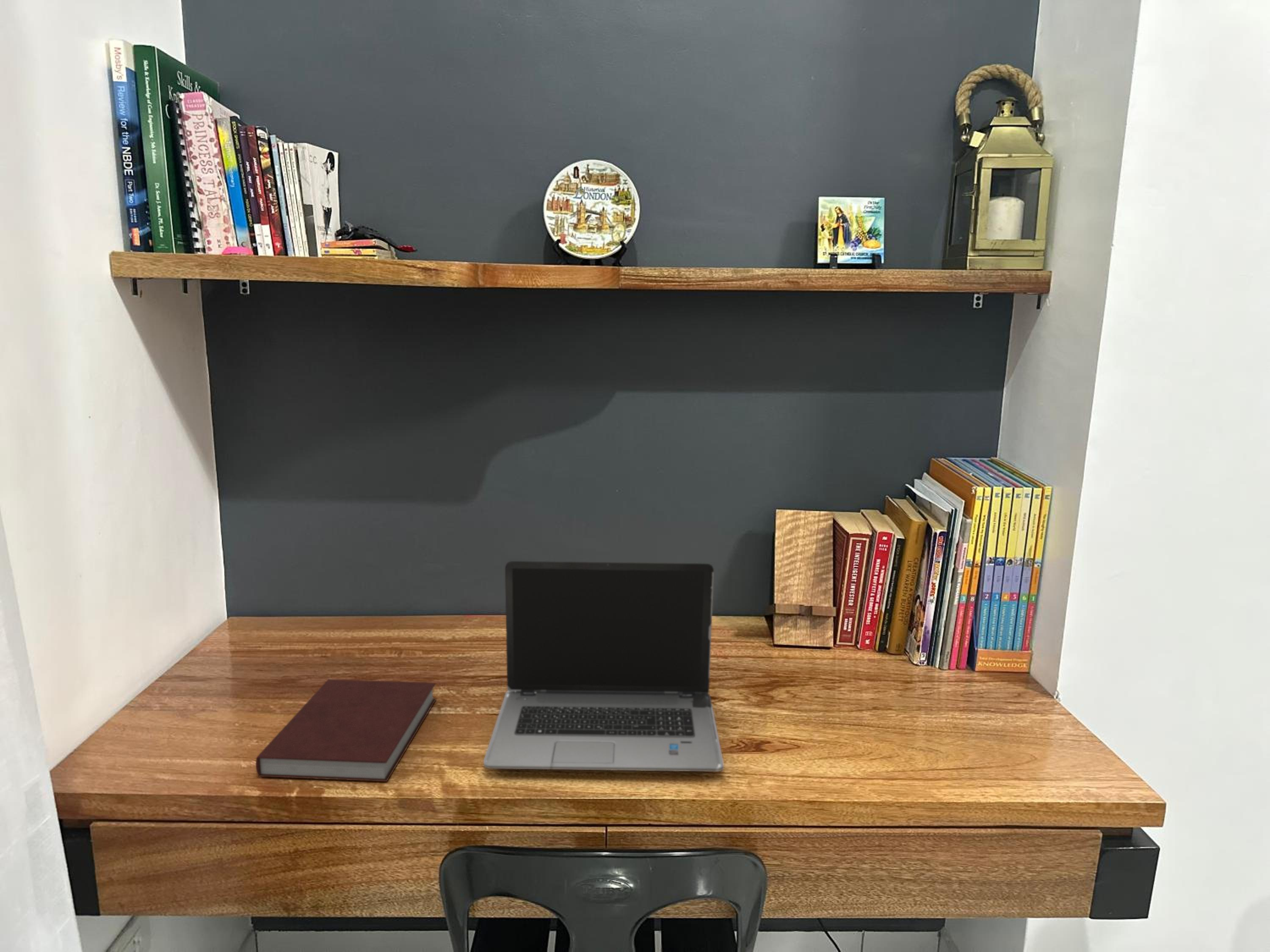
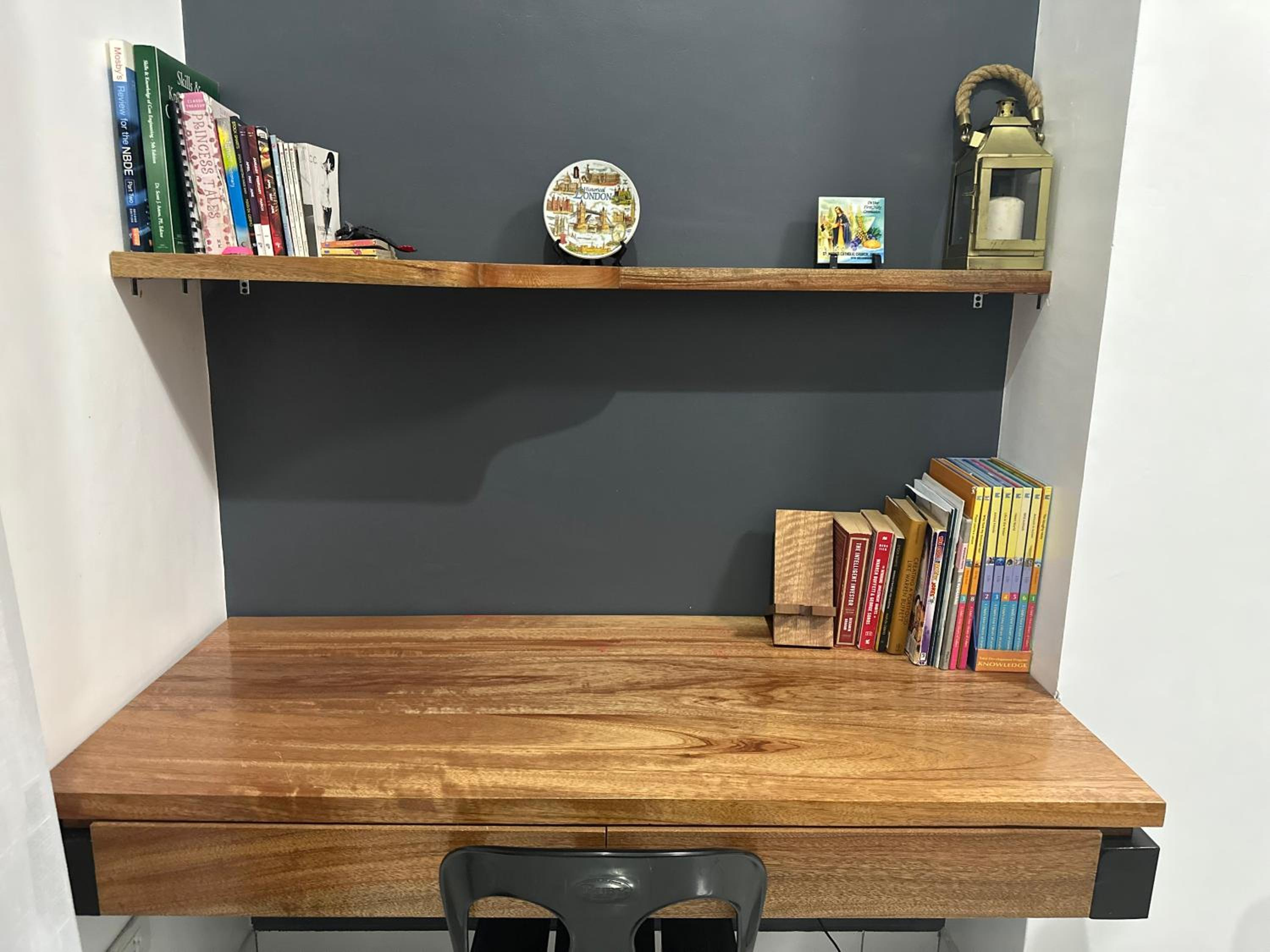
- laptop computer [483,560,724,772]
- notebook [255,679,437,782]
